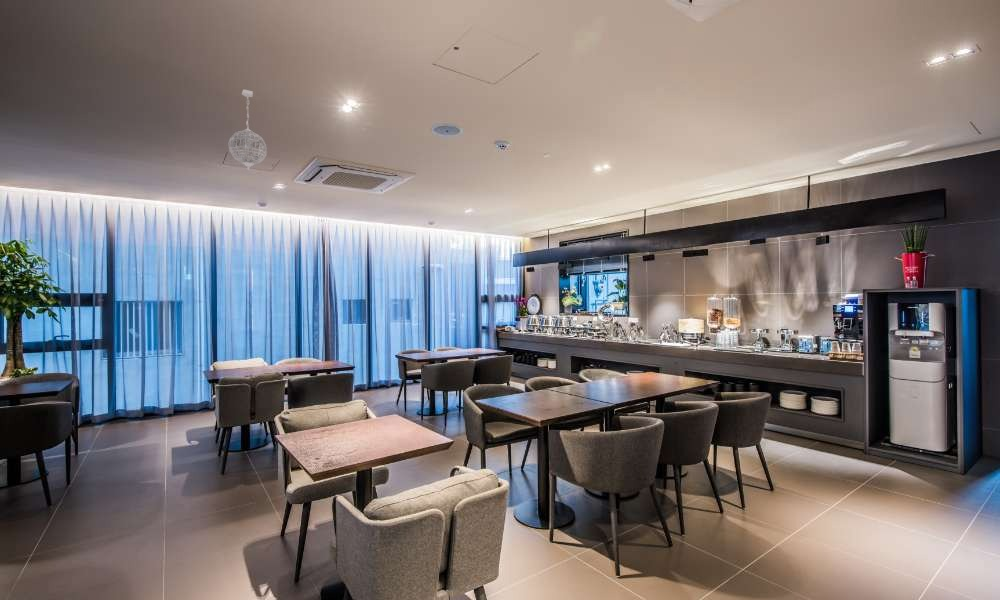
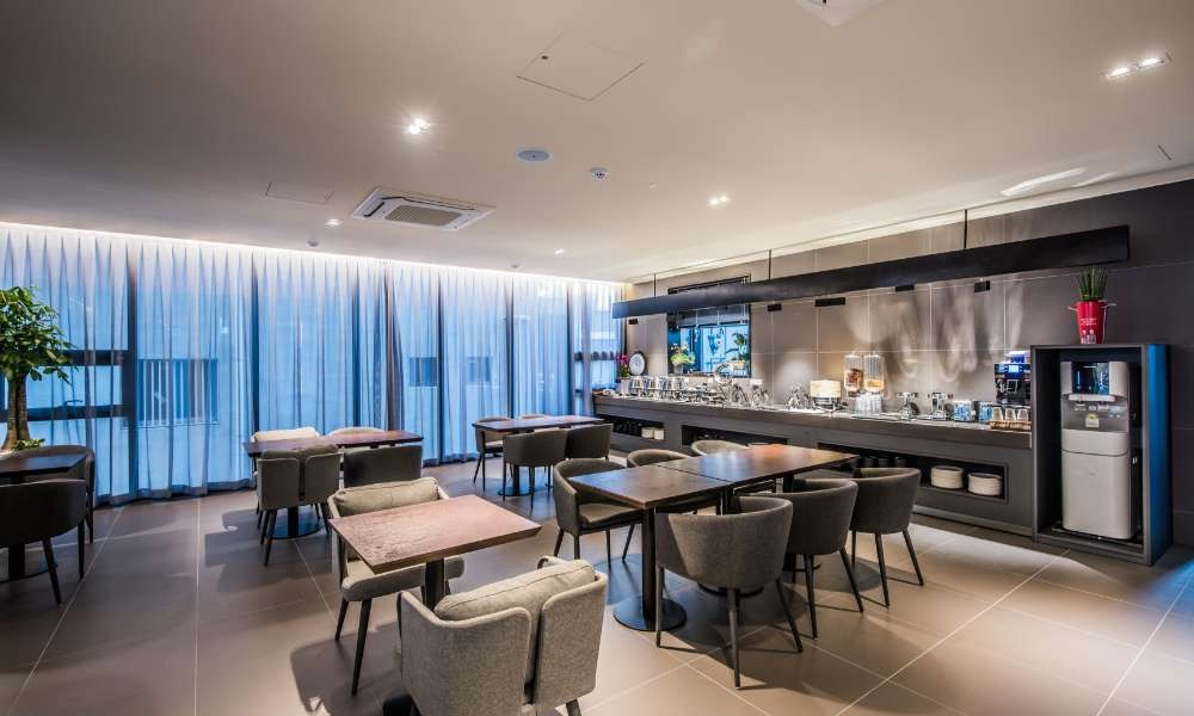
- pendant light [227,88,268,171]
